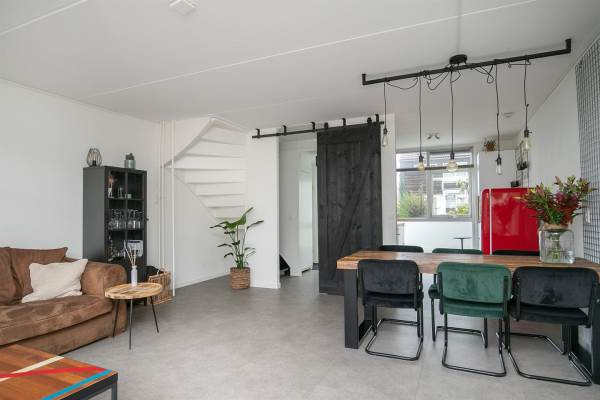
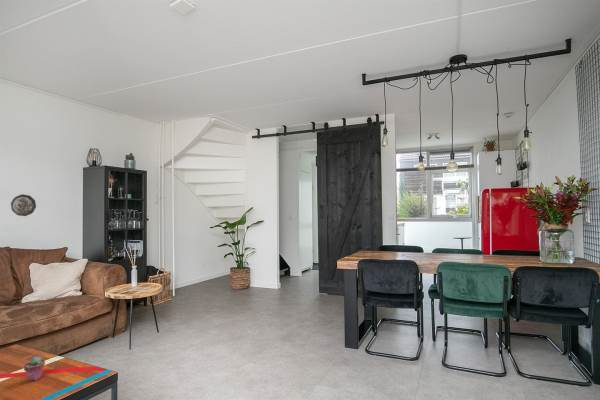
+ decorative plate [10,193,37,217]
+ potted succulent [23,355,46,382]
